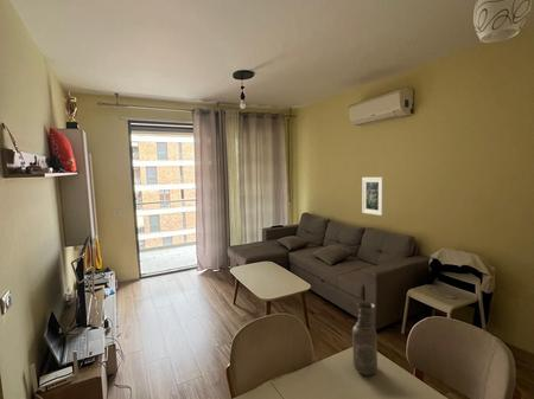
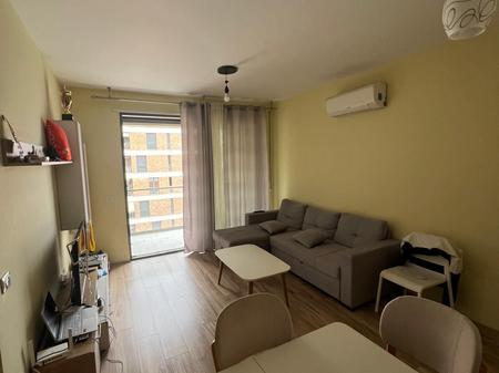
- vase [351,300,379,377]
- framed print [361,176,384,217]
